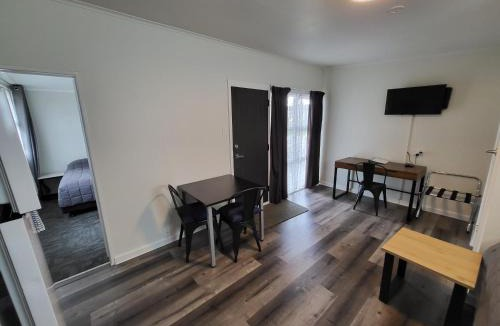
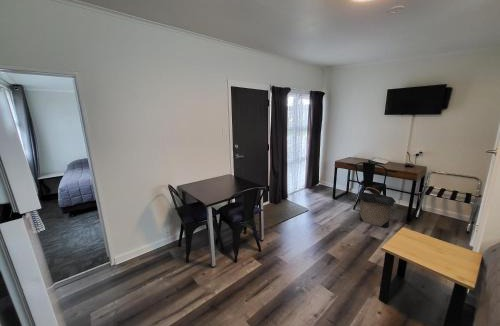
+ laundry hamper [357,186,397,228]
